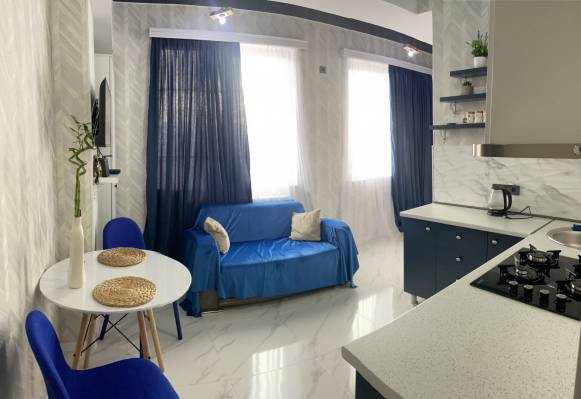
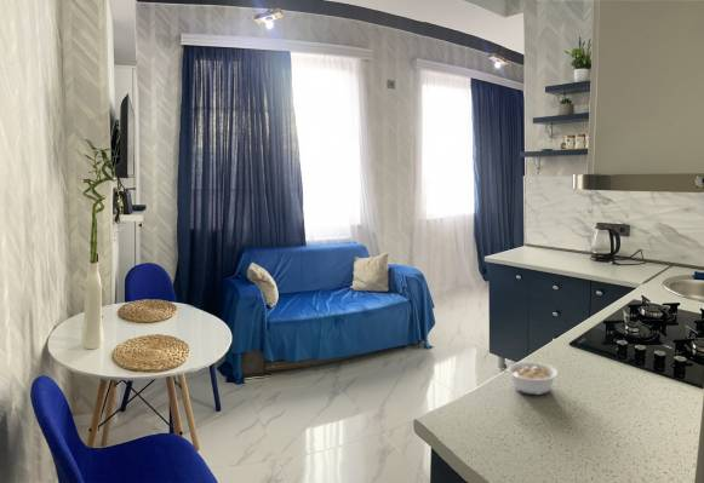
+ legume [498,361,560,396]
